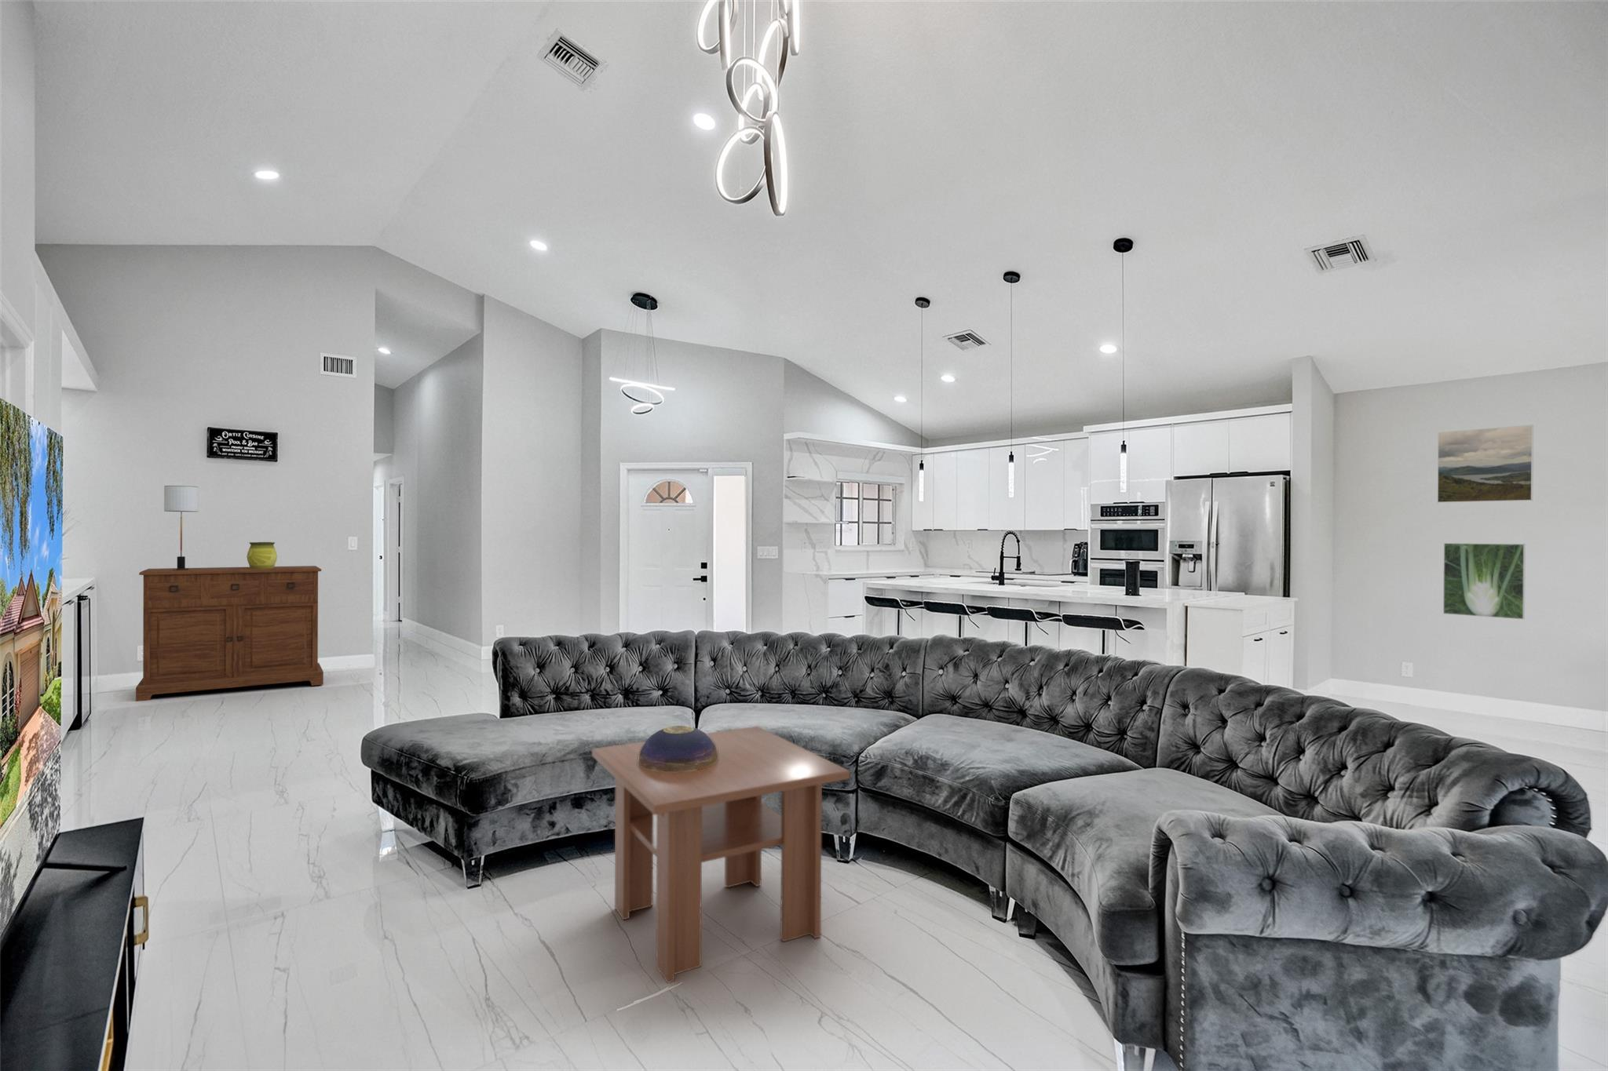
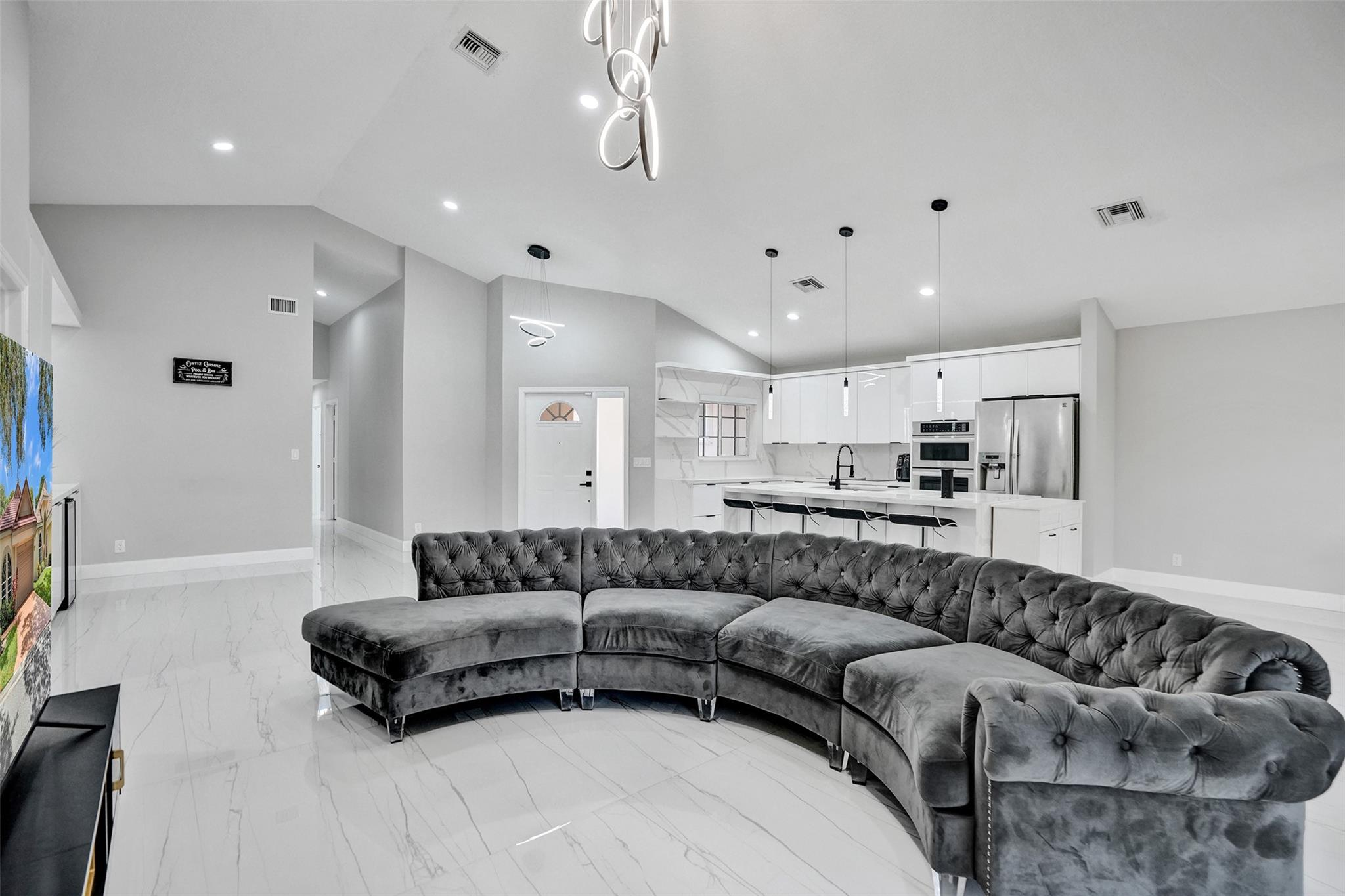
- sideboard [135,565,324,702]
- decorative vase [246,541,277,569]
- decorative bowl [637,726,719,772]
- coffee table [592,726,850,984]
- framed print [1442,543,1527,620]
- table lamp [164,485,198,570]
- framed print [1437,423,1534,503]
